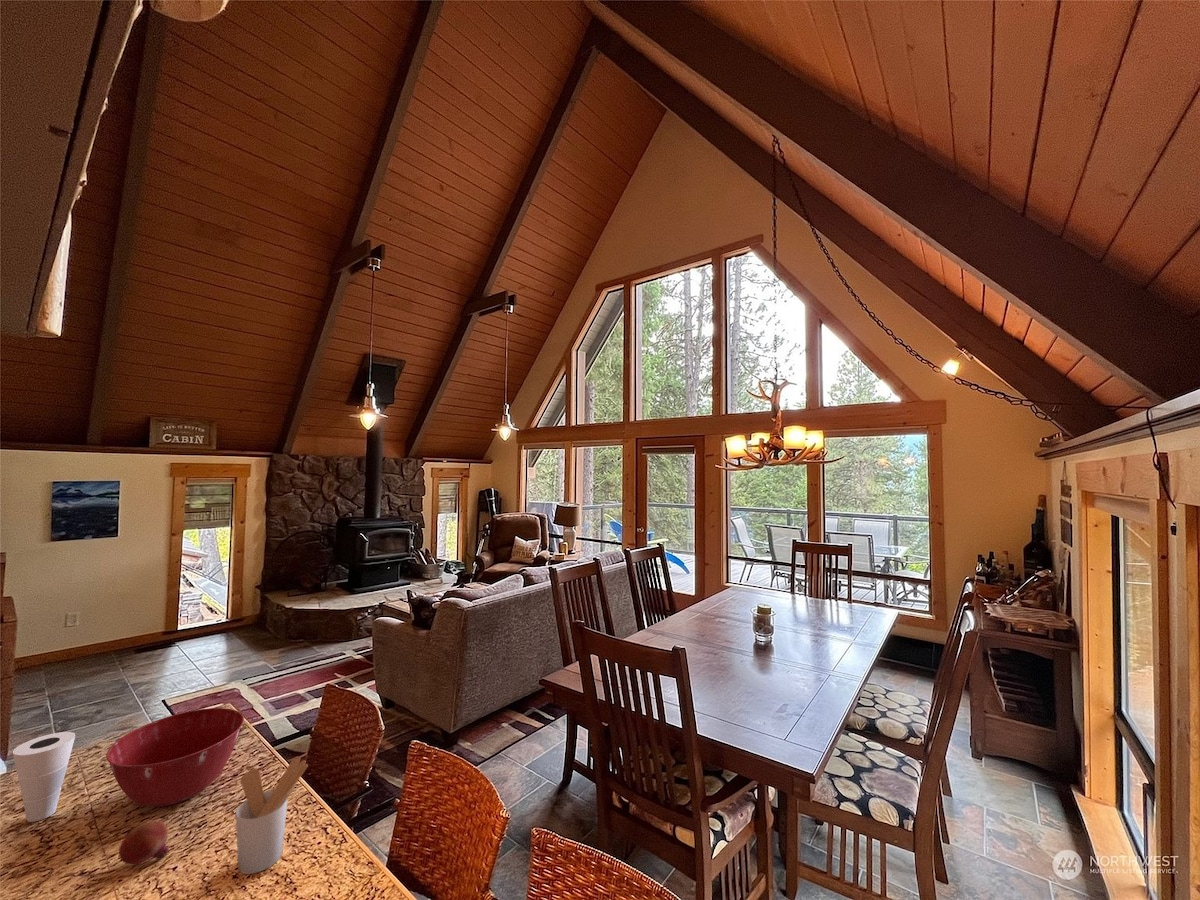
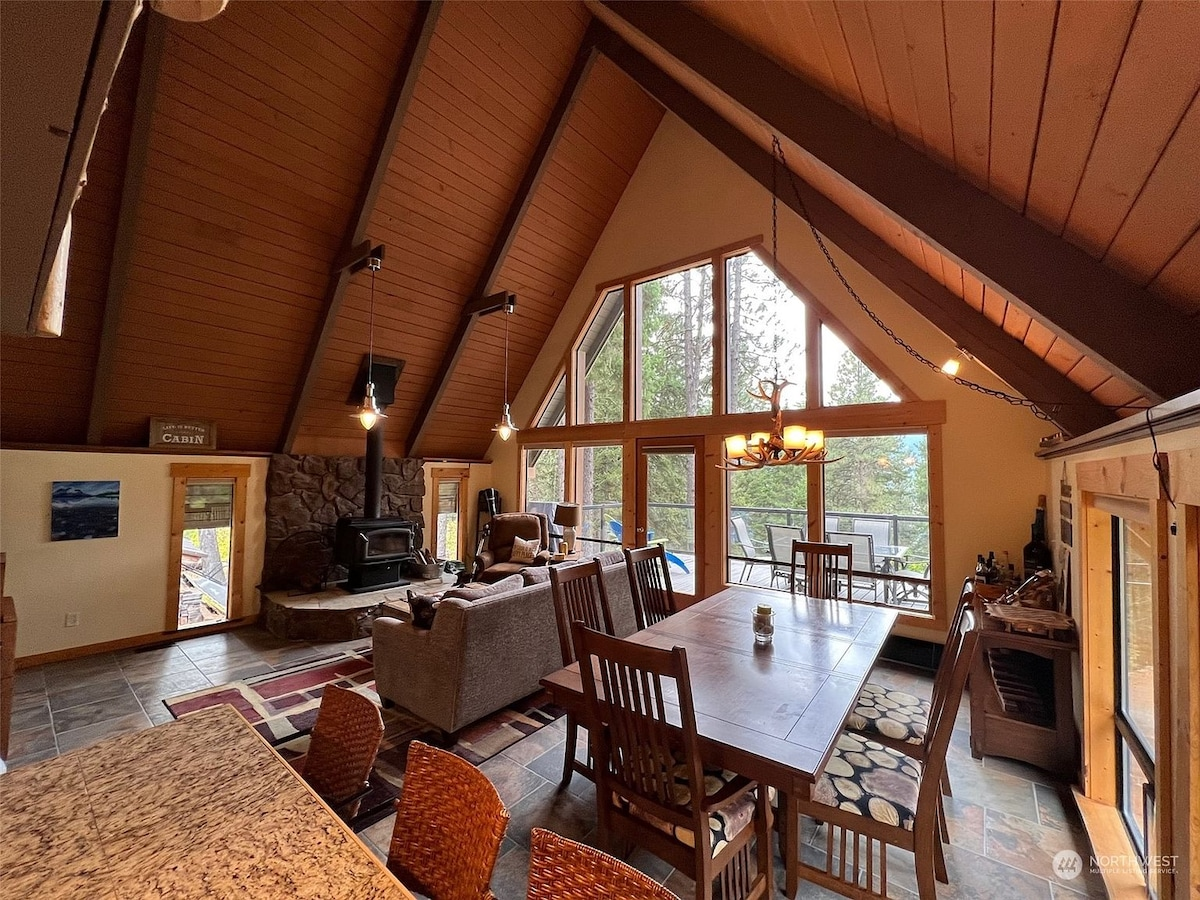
- cup [12,731,76,823]
- utensil holder [235,755,309,875]
- mixing bowl [105,707,245,808]
- fruit [118,819,170,866]
